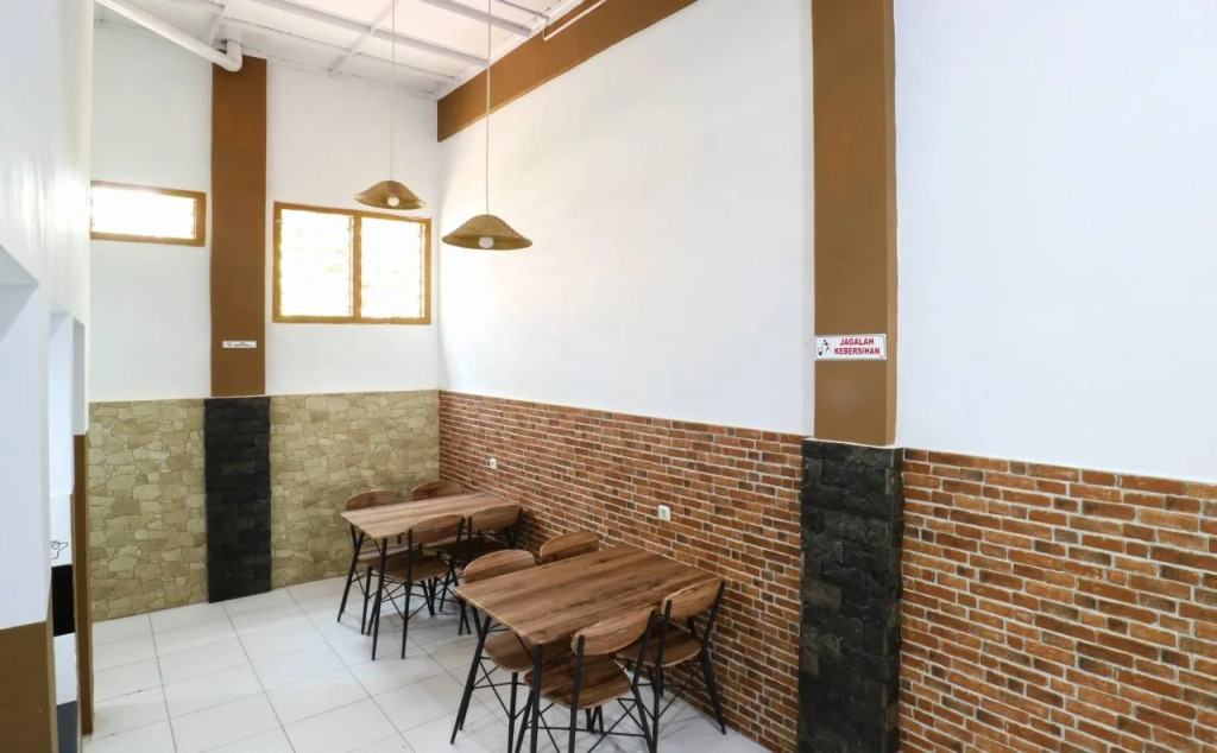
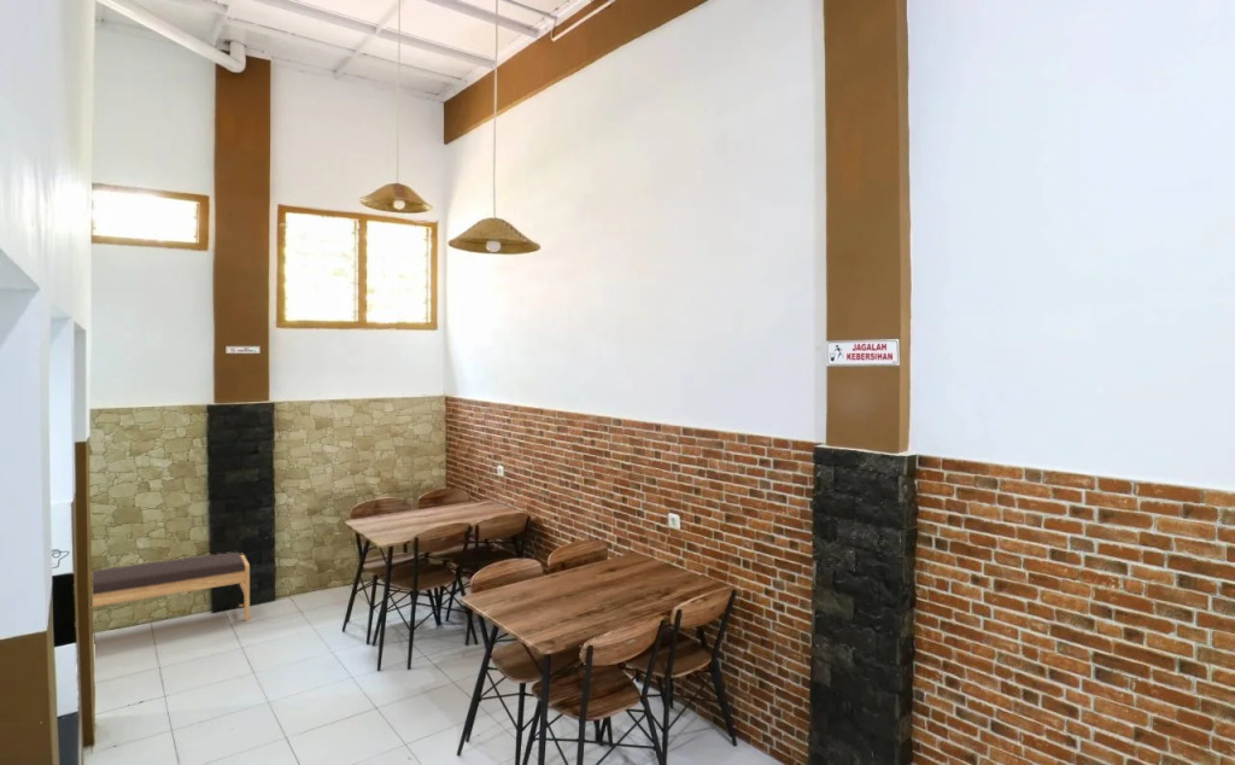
+ bench [92,551,251,621]
